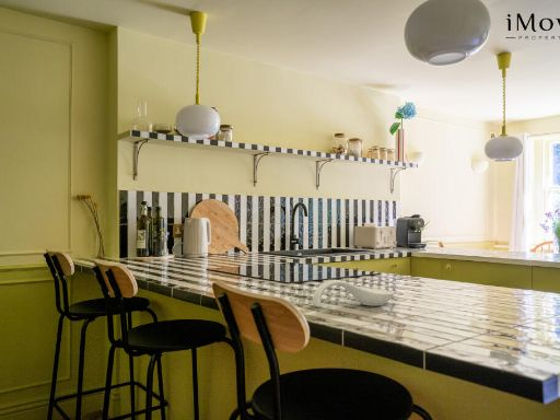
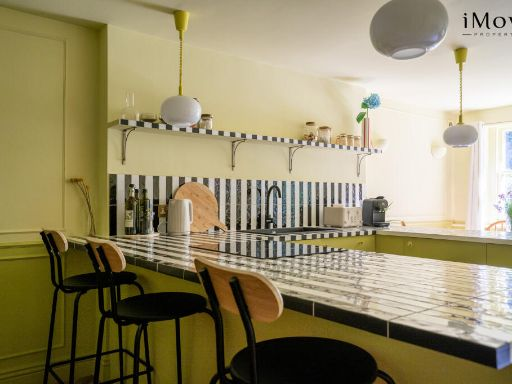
- spoon rest [311,279,395,308]
